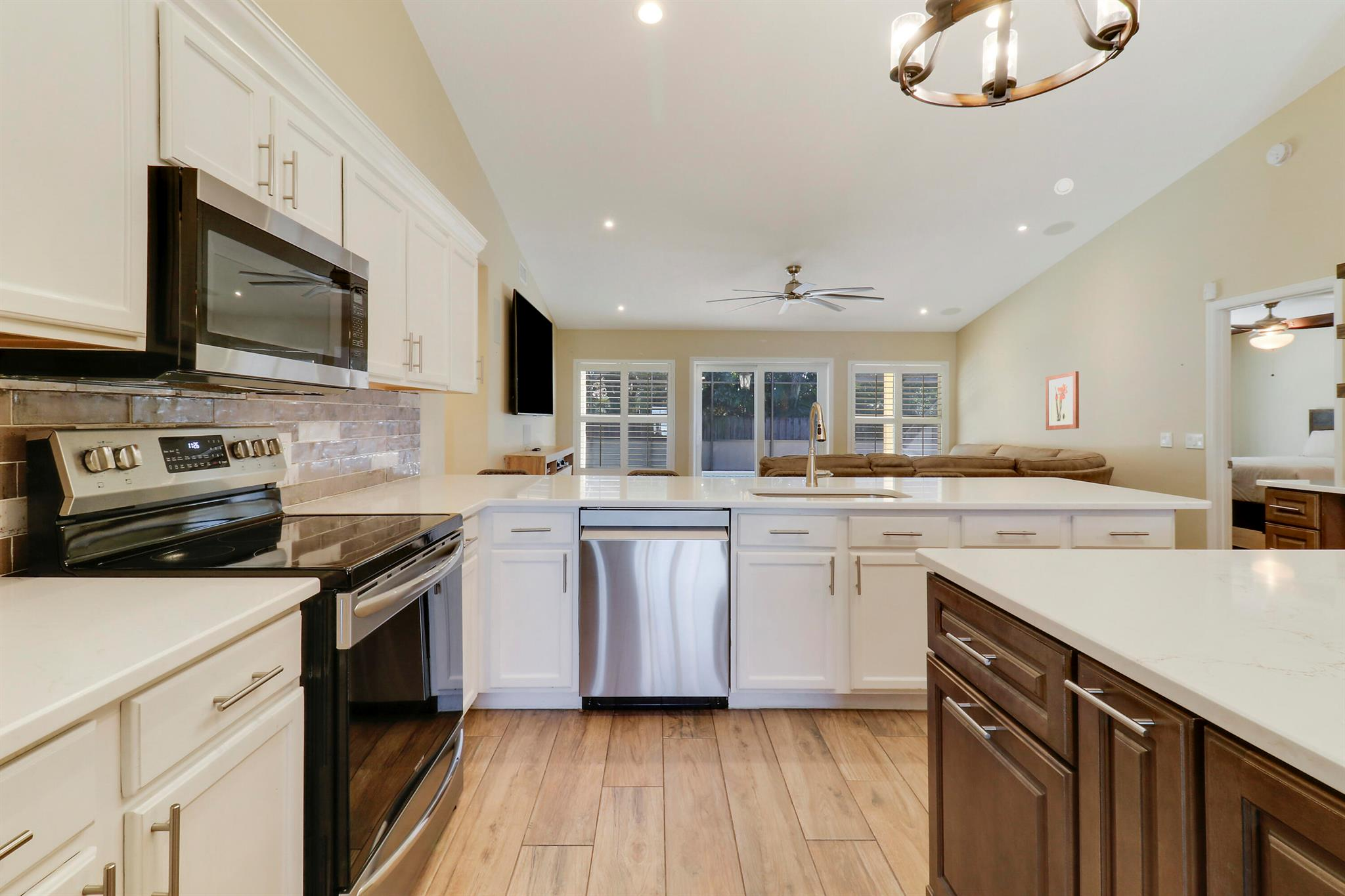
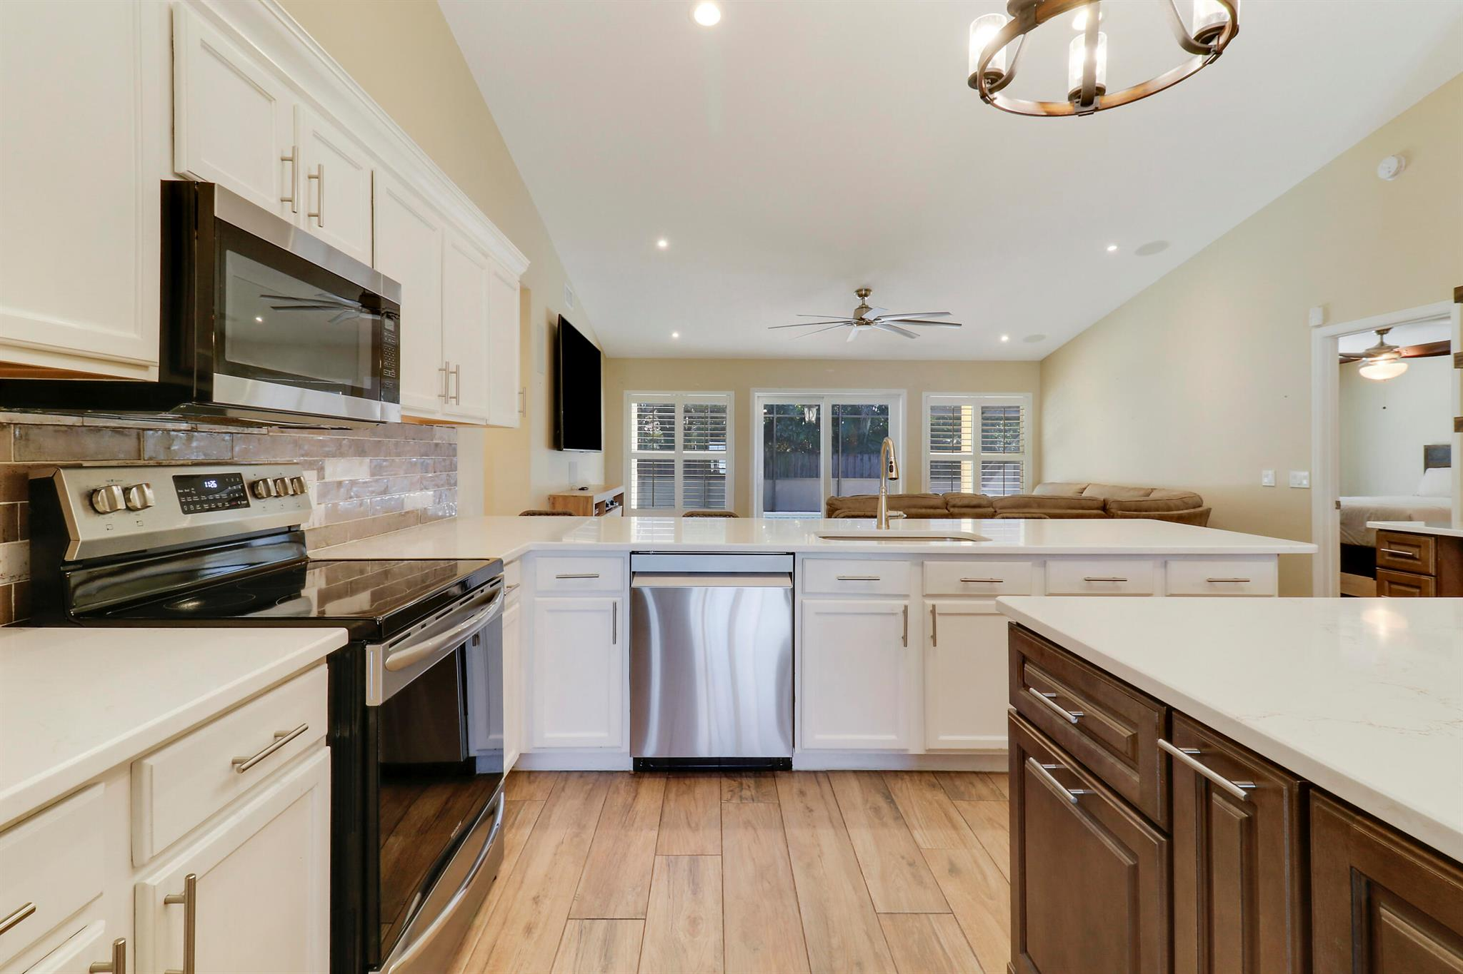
- smoke detector [1053,178,1074,196]
- wall art [1045,371,1080,431]
